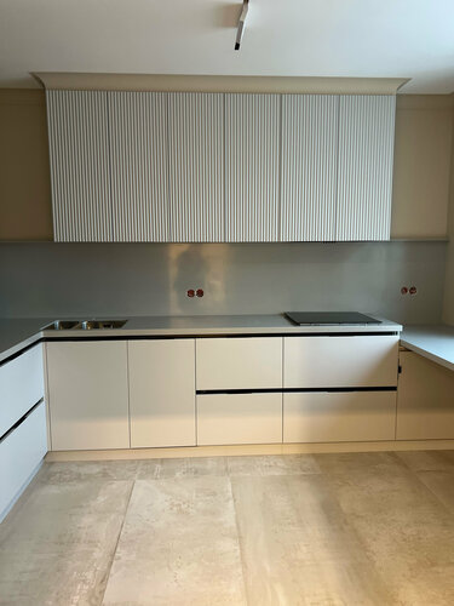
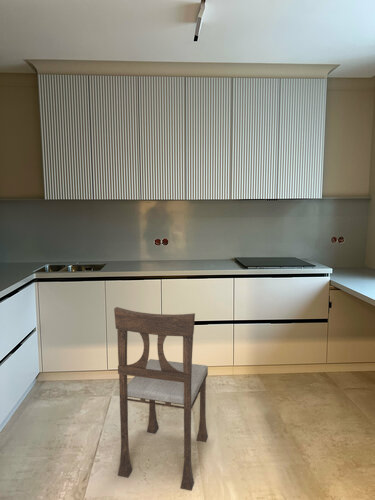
+ dining chair [113,306,209,492]
